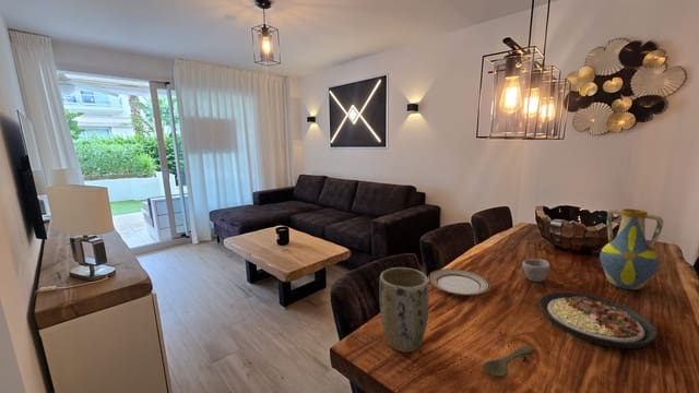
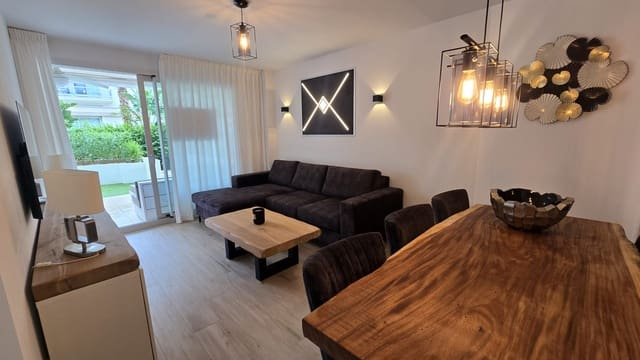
- spoon [482,345,534,378]
- plant pot [379,266,430,354]
- plate [427,267,491,296]
- cup [521,258,552,283]
- plate [538,291,659,349]
- vase [599,207,664,290]
